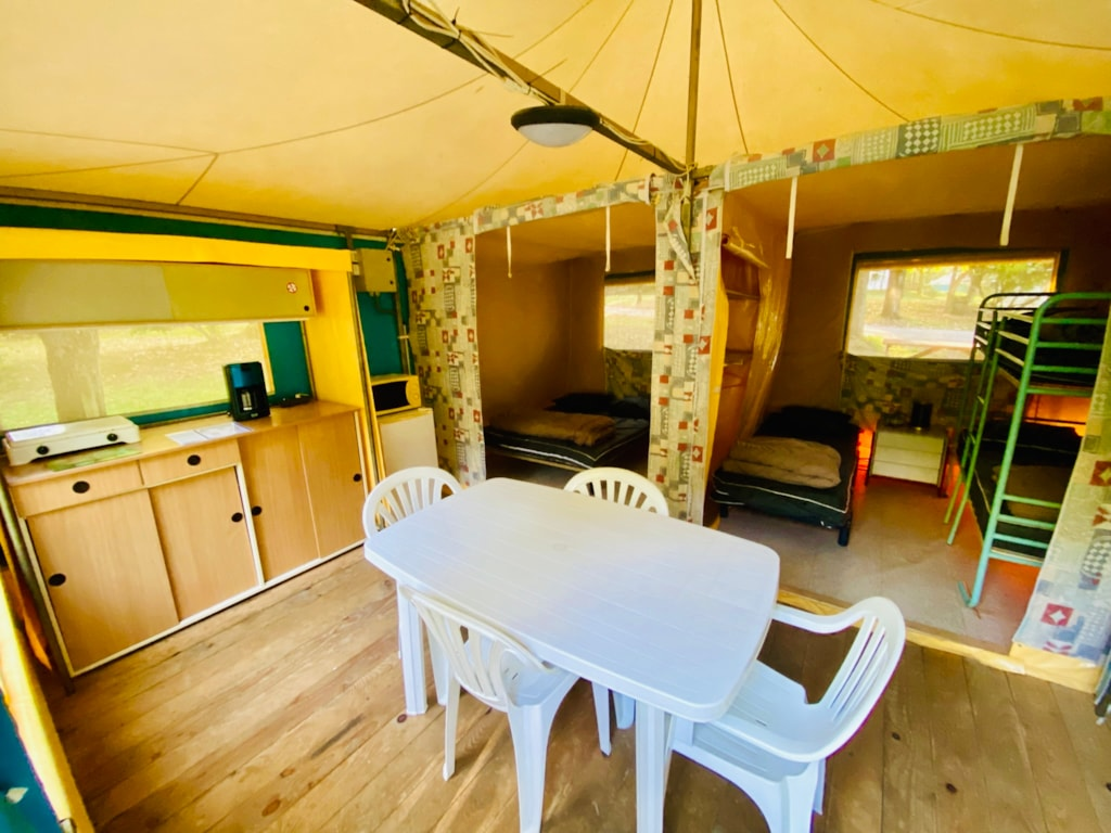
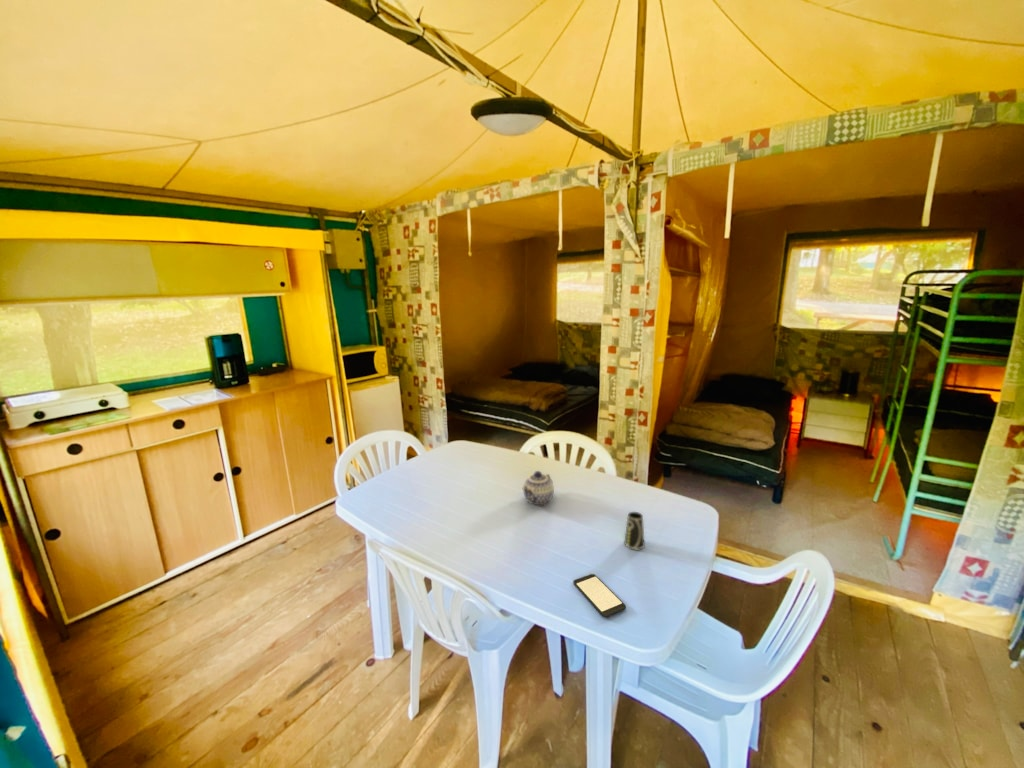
+ cup [623,511,646,550]
+ teapot [522,470,555,506]
+ smartphone [572,573,627,618]
